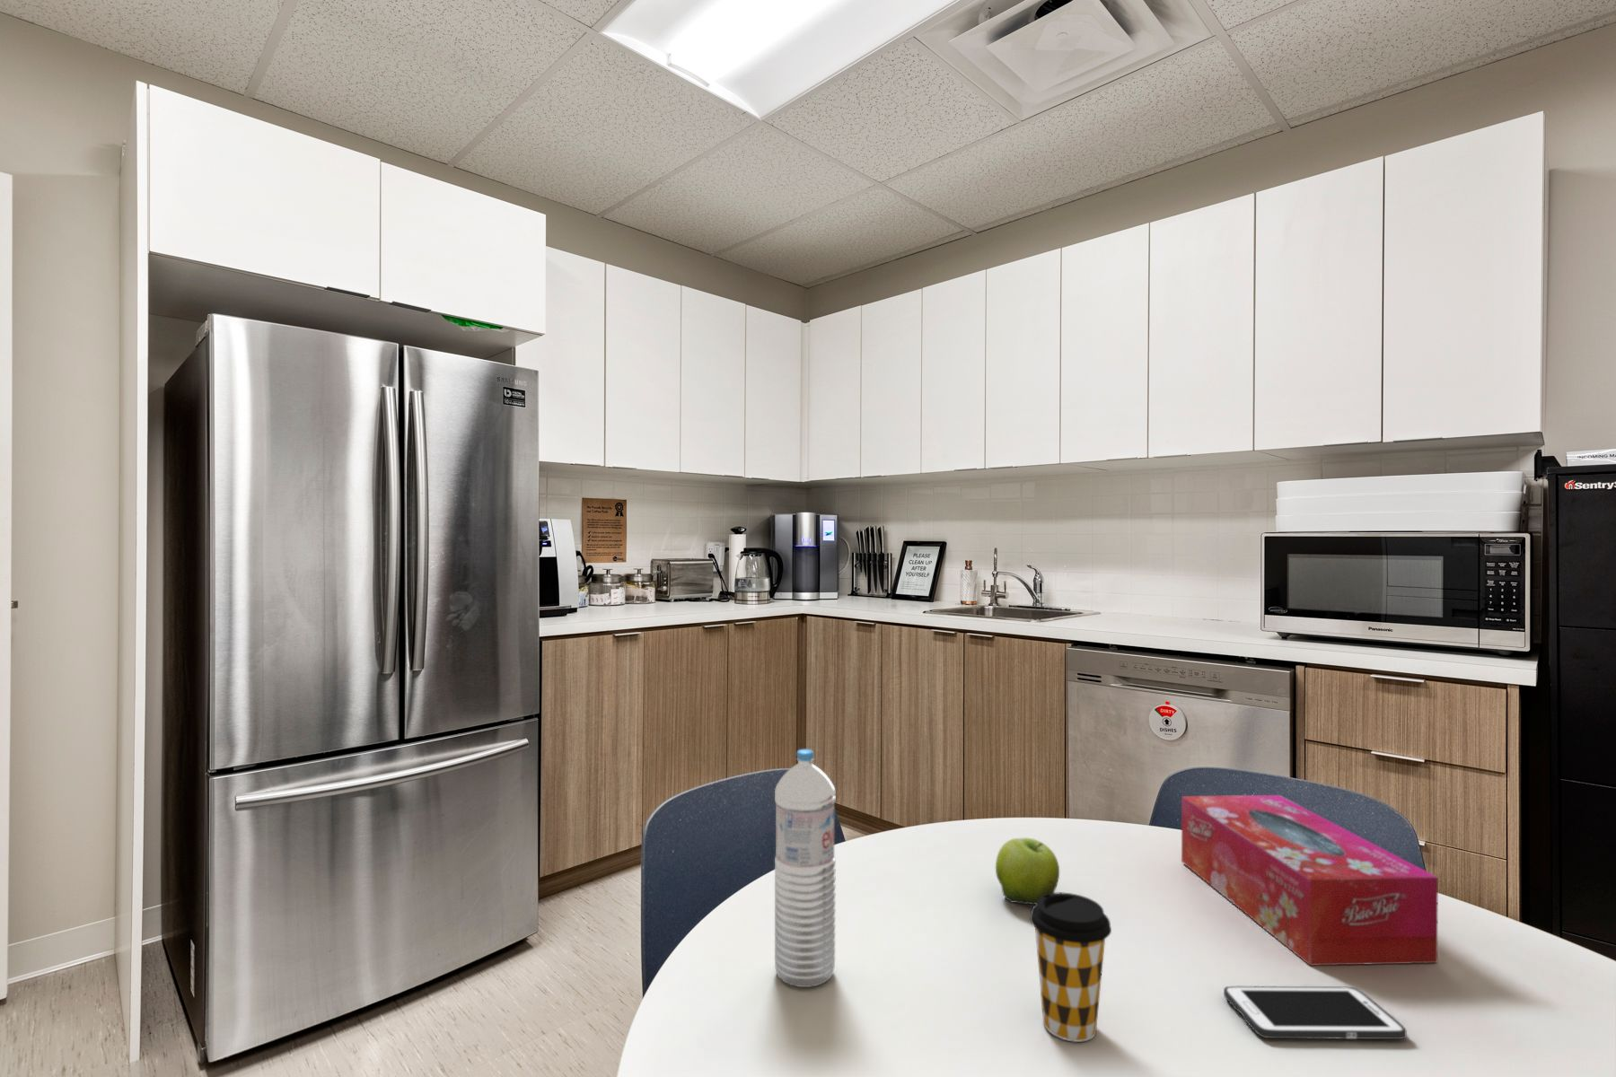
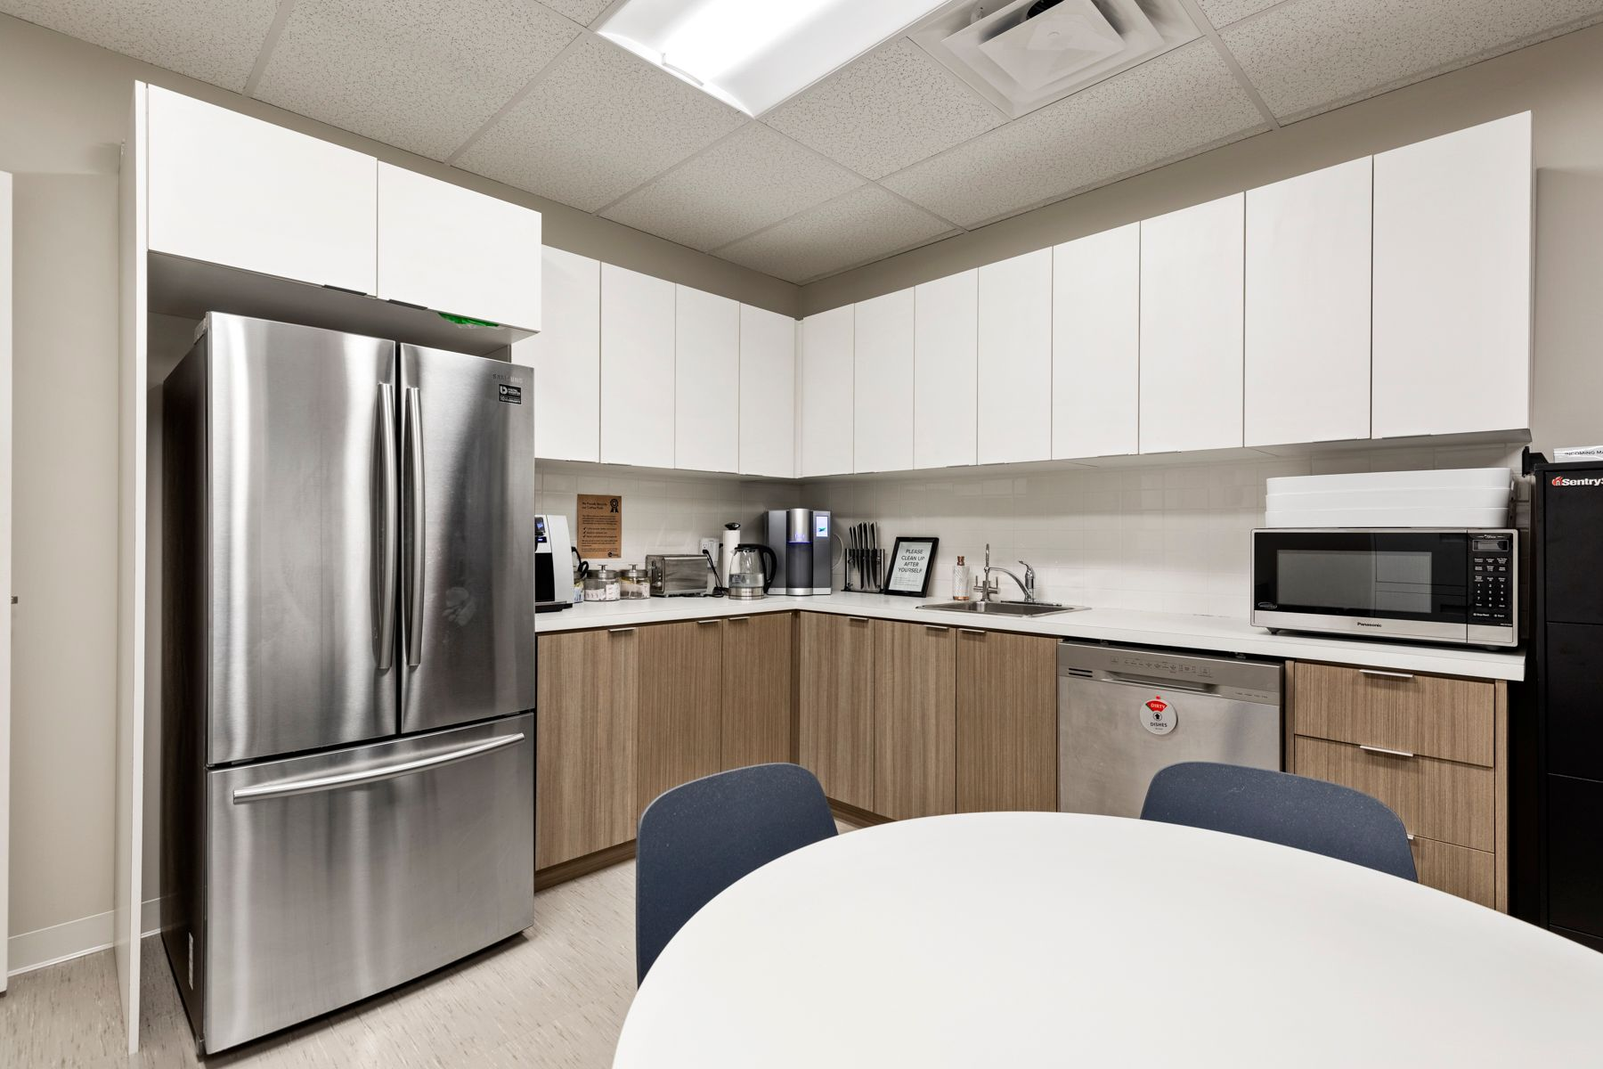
- water bottle [774,749,837,988]
- cell phone [1223,986,1408,1040]
- tissue box [1181,795,1439,966]
- coffee cup [1029,892,1112,1043]
- fruit [994,838,1060,906]
